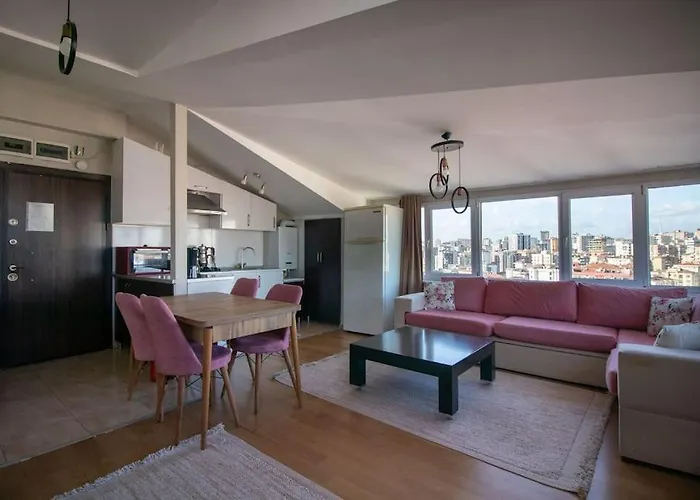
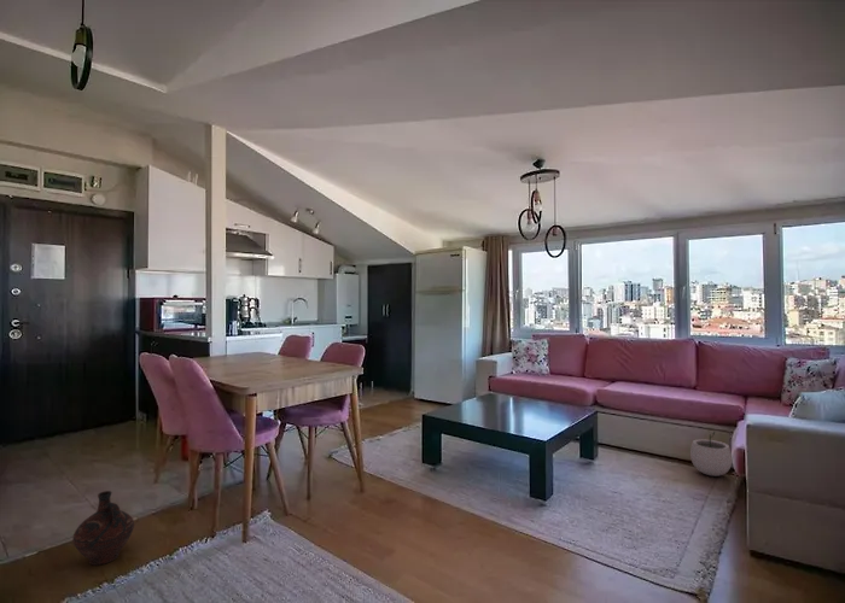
+ plant pot [689,431,733,478]
+ ceramic jug [71,490,135,567]
